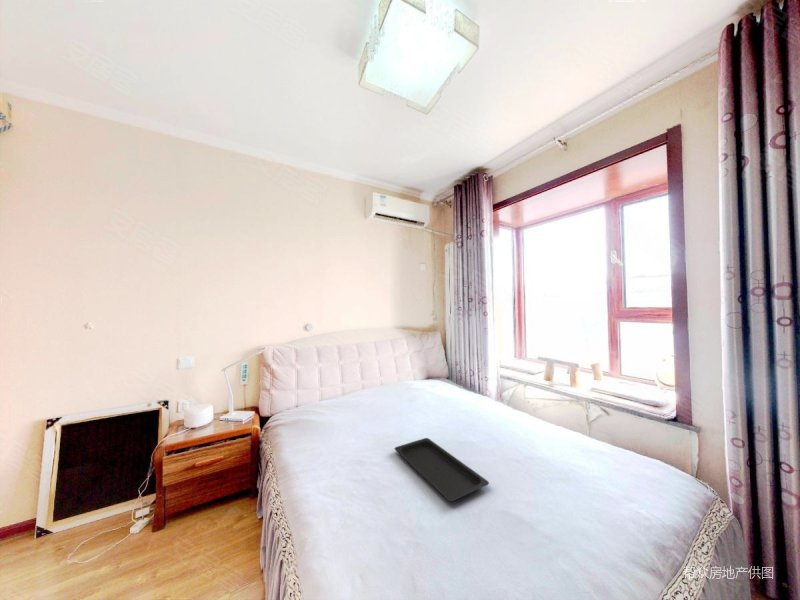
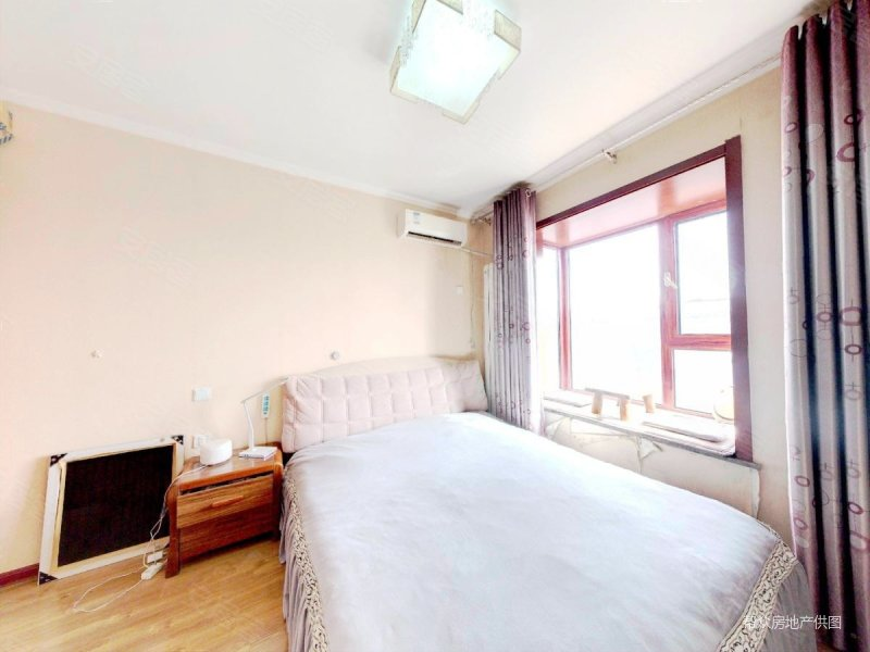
- serving tray [393,437,490,502]
